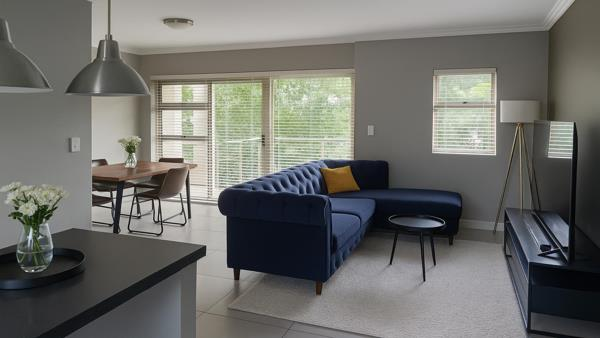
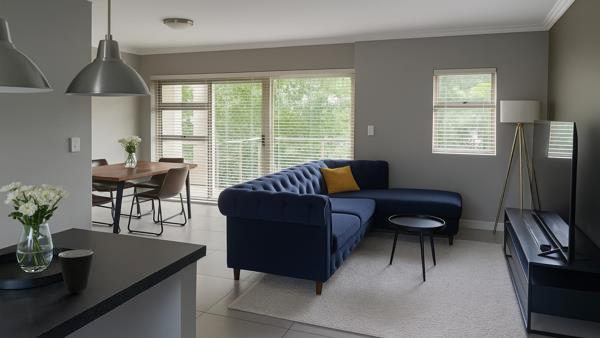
+ mug [58,249,94,293]
